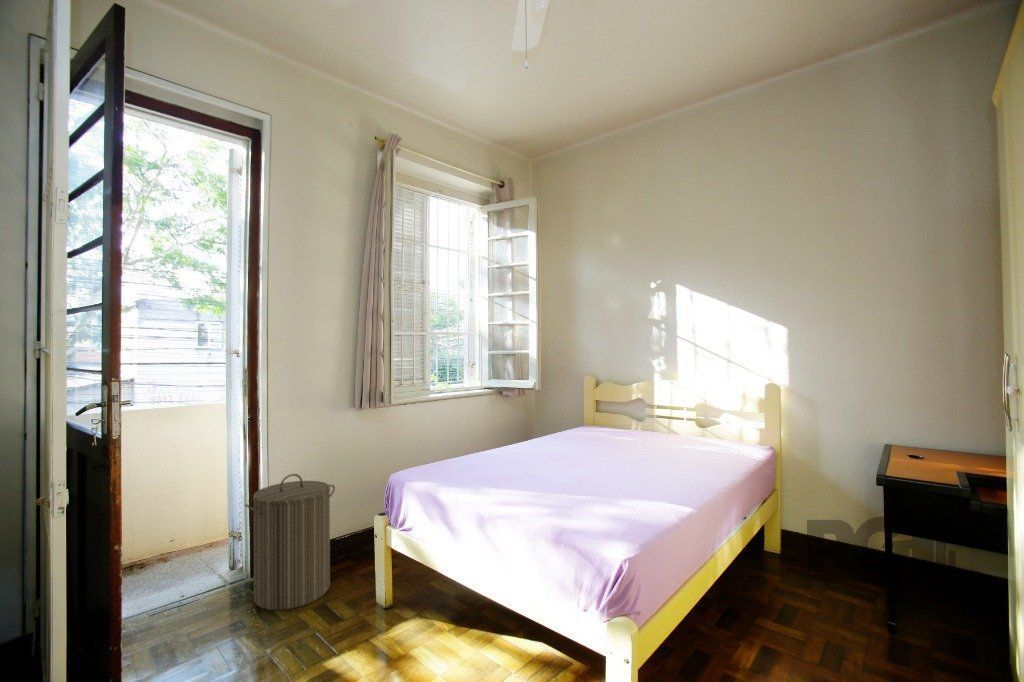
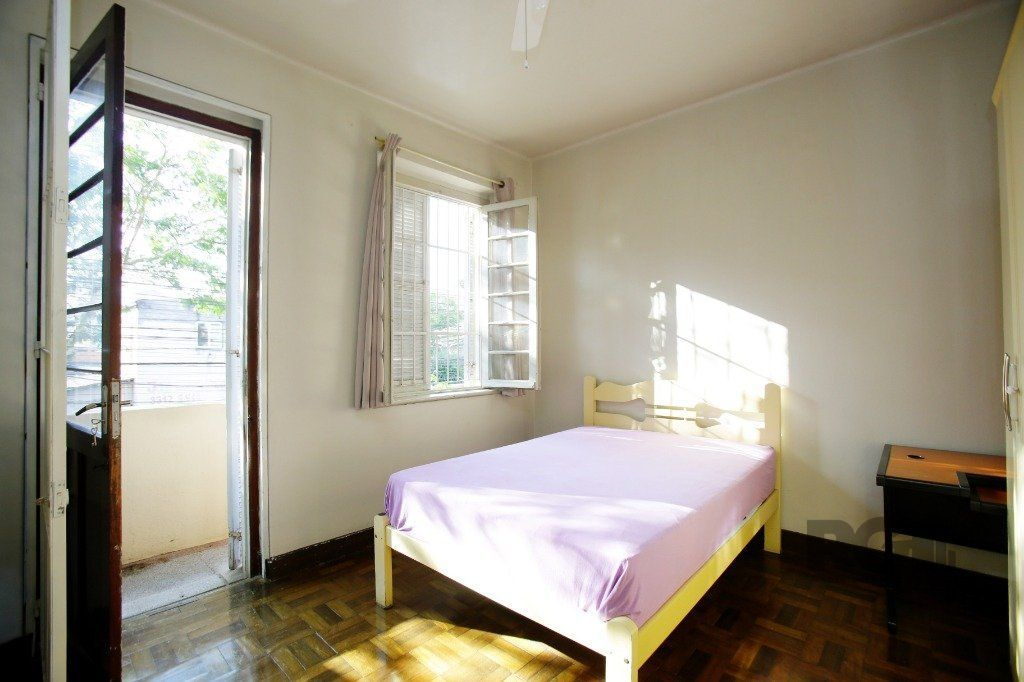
- laundry hamper [244,473,336,611]
